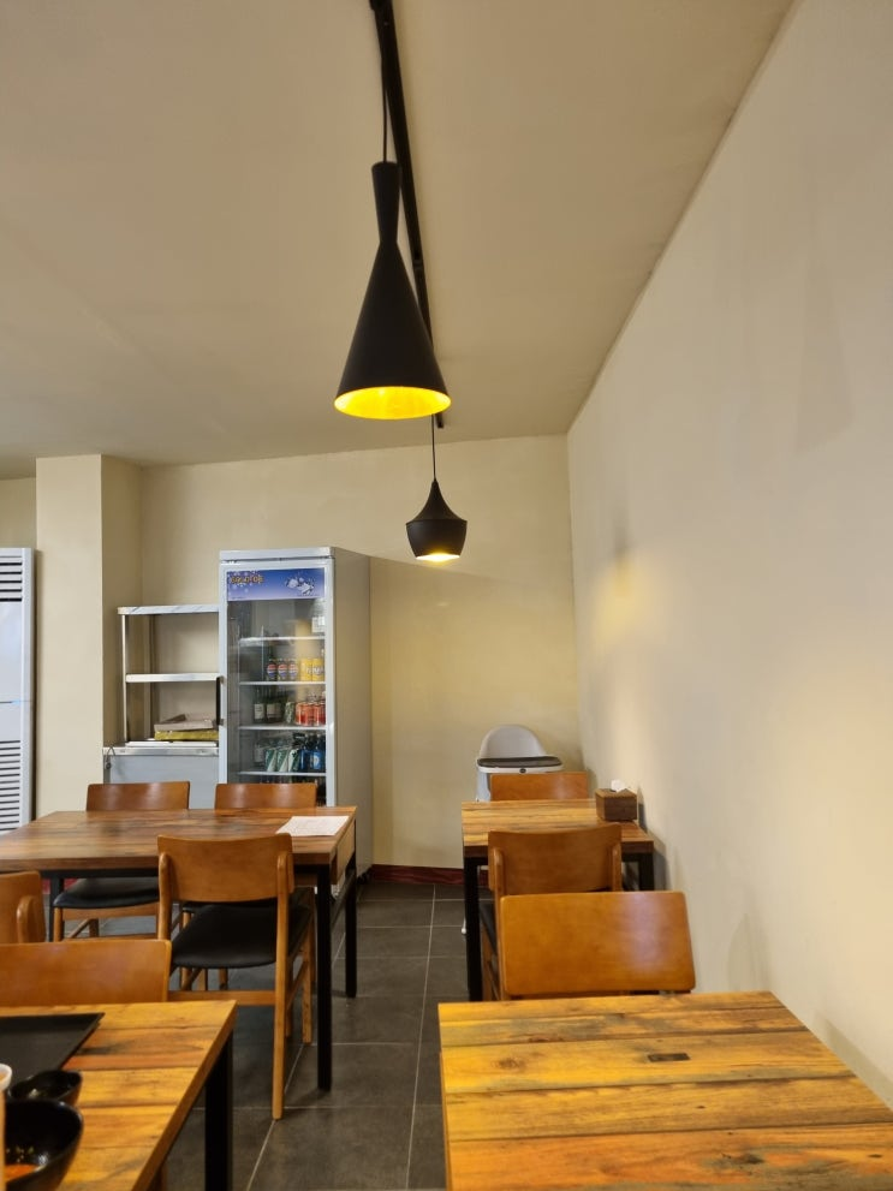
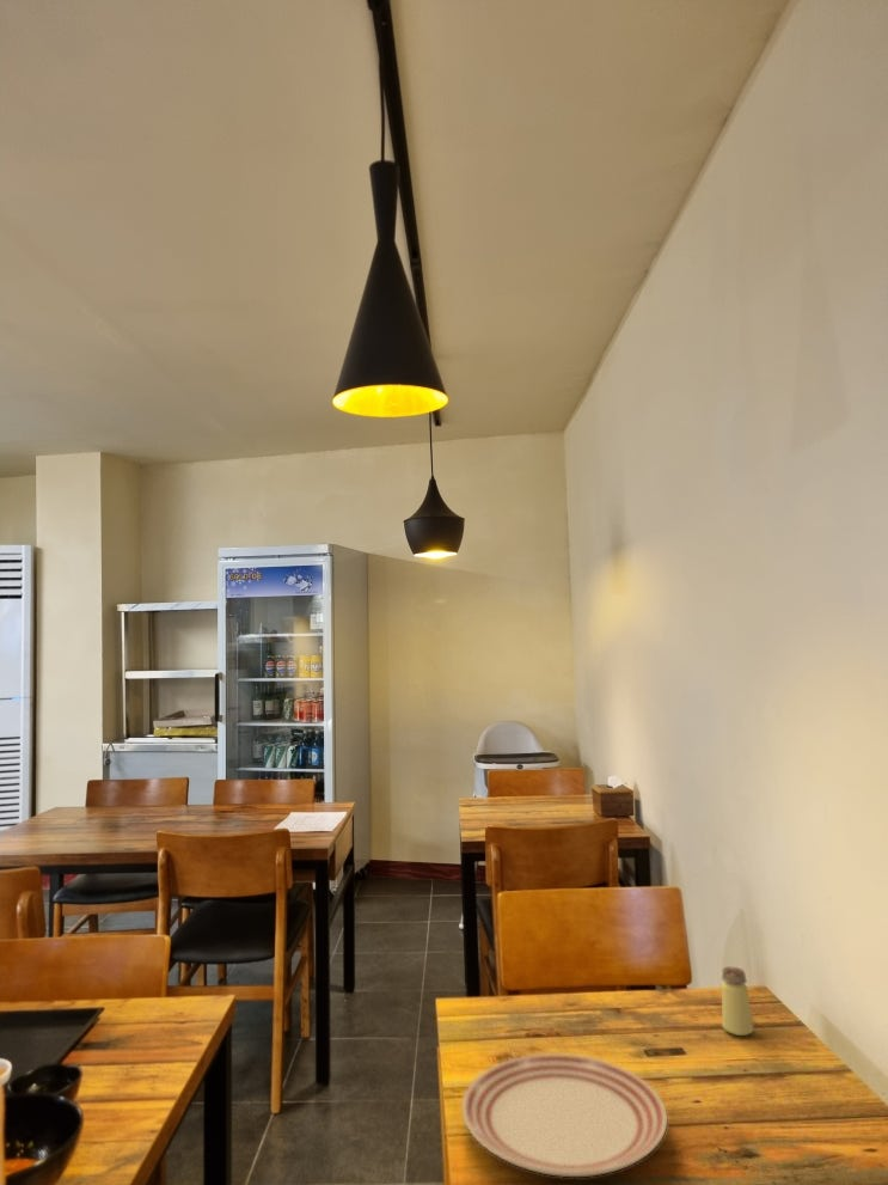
+ saltshaker [721,965,755,1037]
+ dinner plate [461,1052,668,1178]
